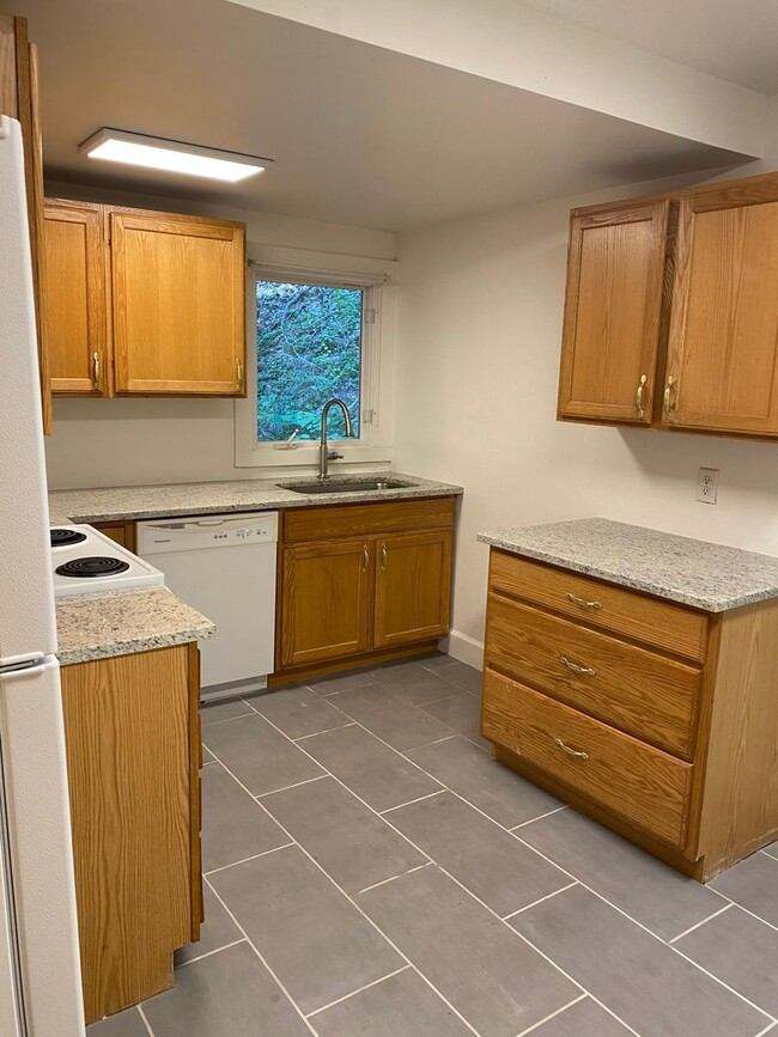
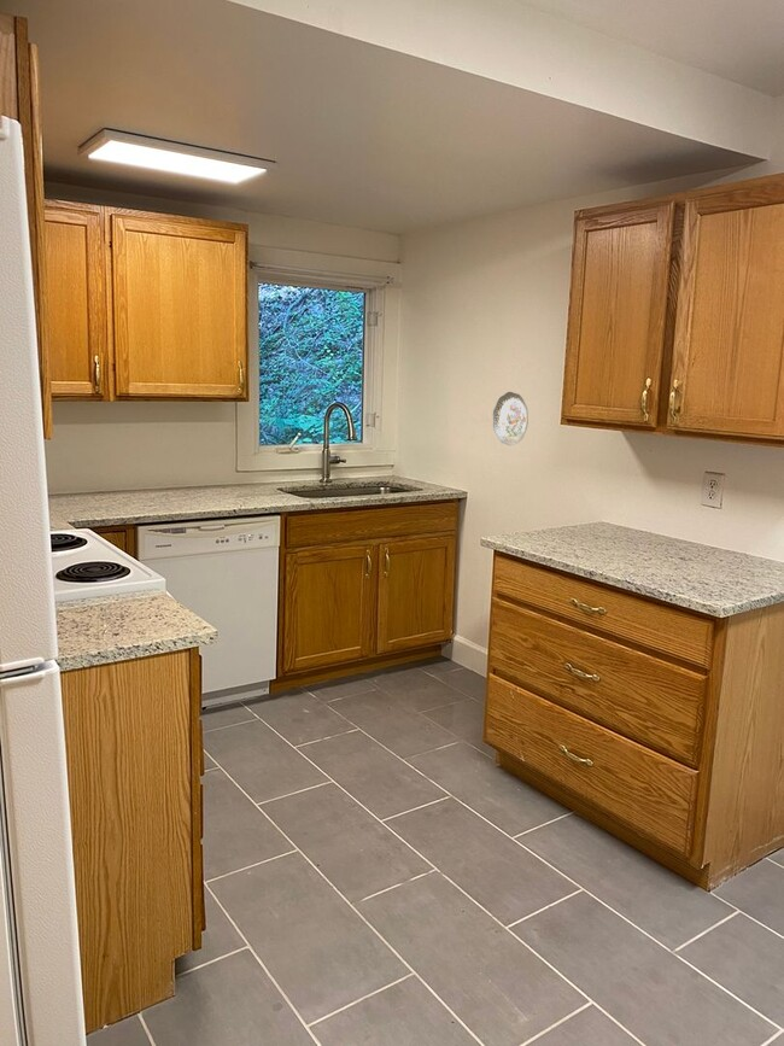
+ decorative plate [492,391,530,446]
